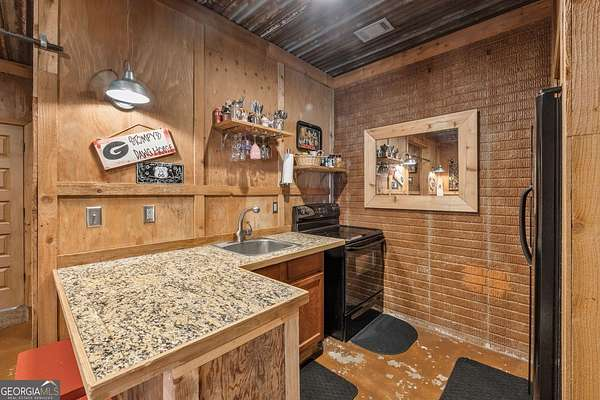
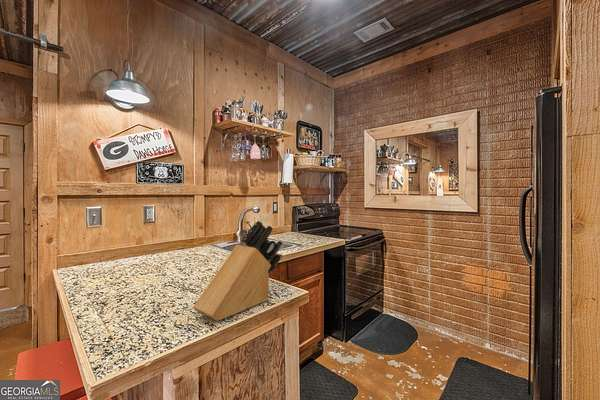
+ knife block [192,220,284,322]
